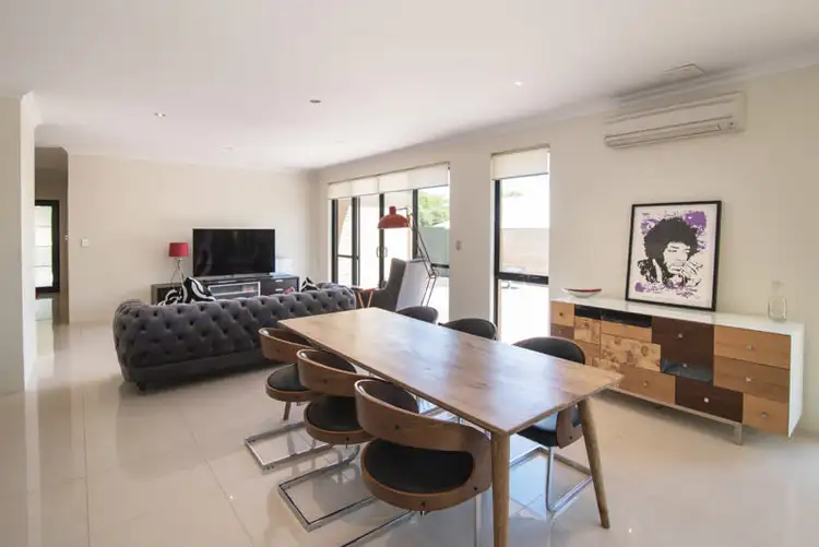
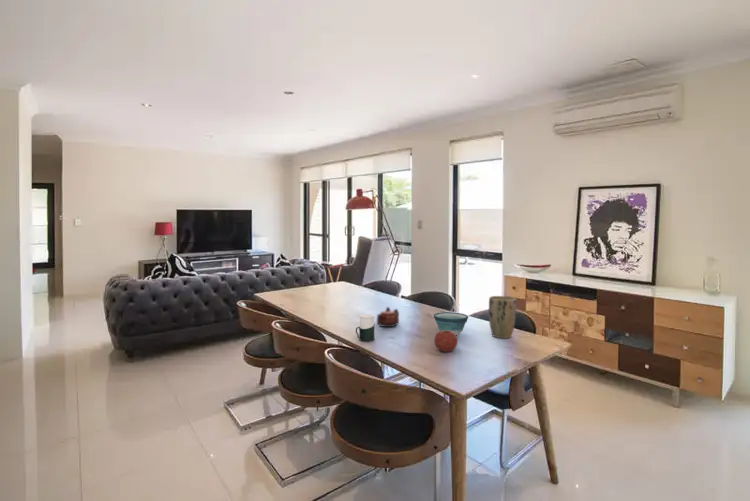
+ bowl [433,311,469,336]
+ cup [355,313,376,342]
+ fruit [433,329,458,353]
+ plant pot [488,295,517,339]
+ teapot [376,306,400,328]
